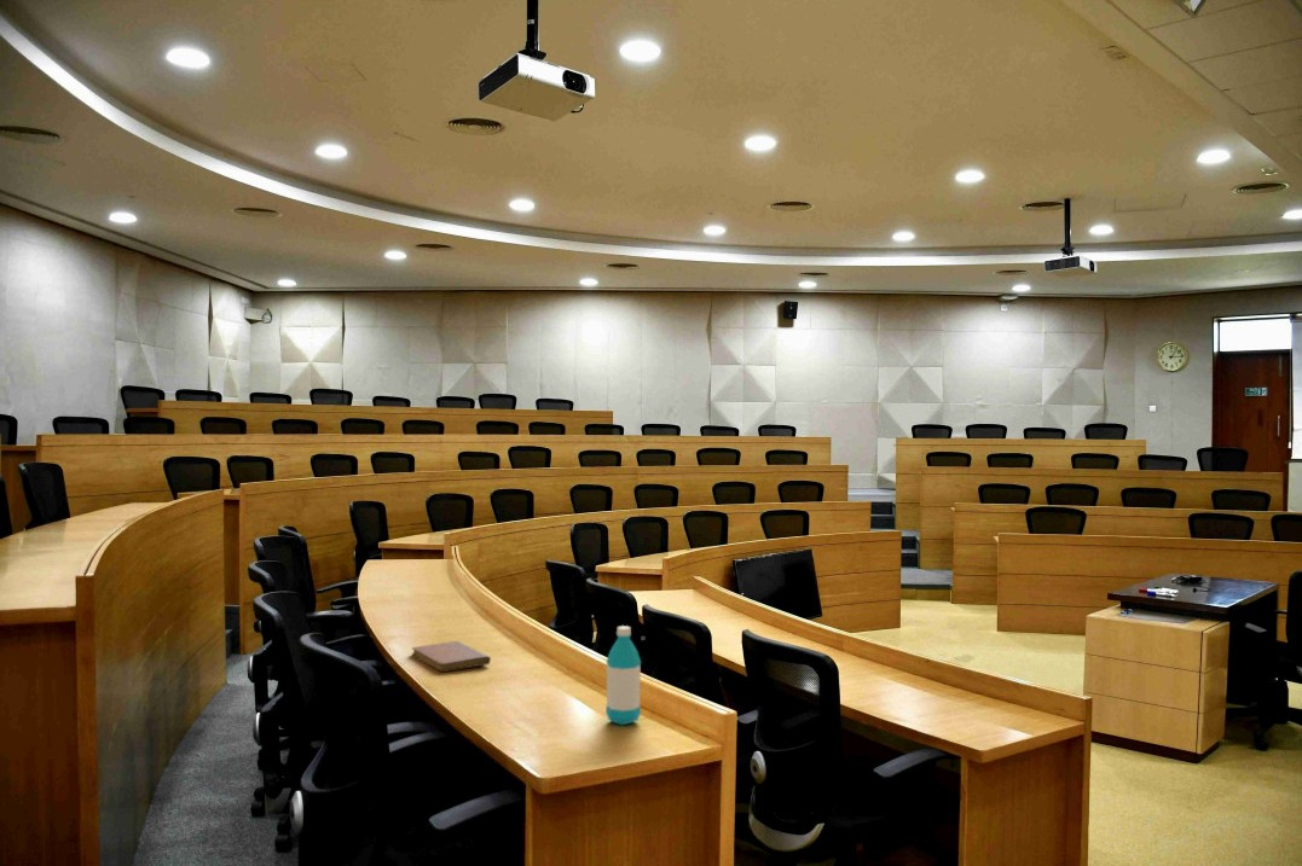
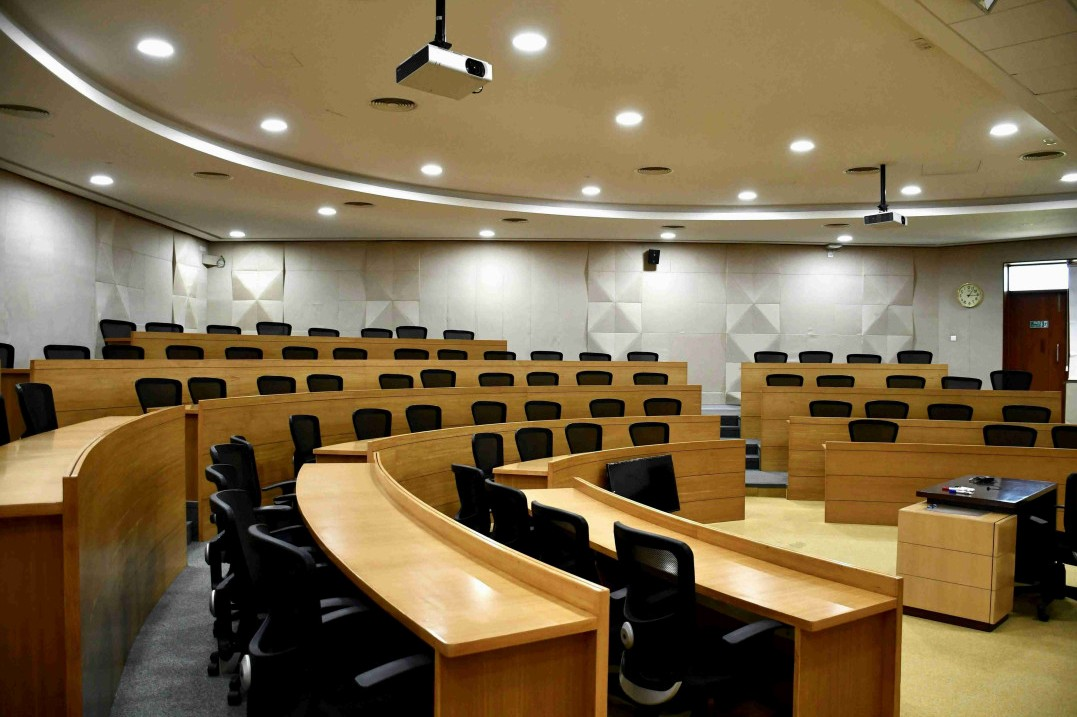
- notebook [411,640,492,673]
- water bottle [604,624,642,726]
